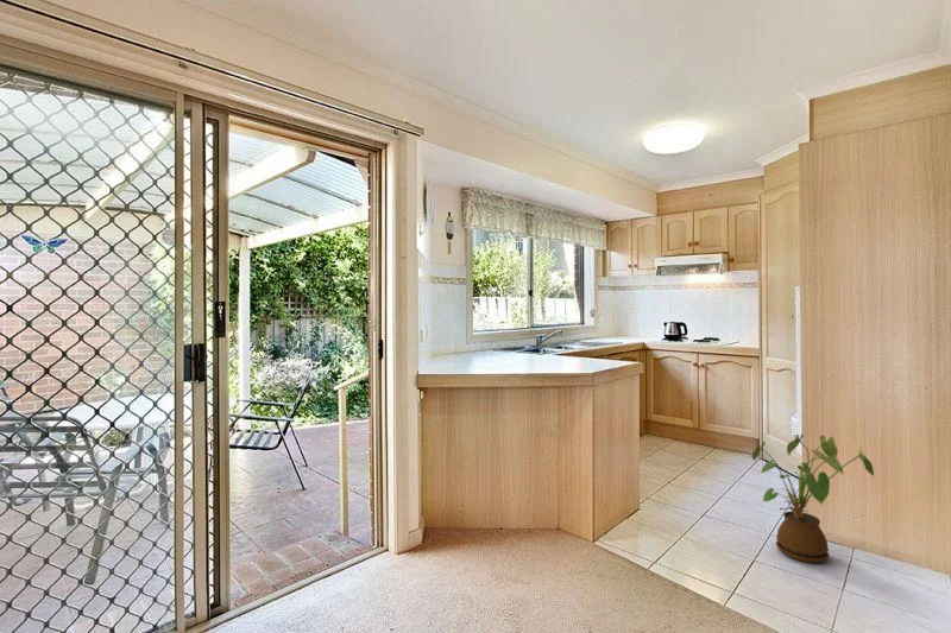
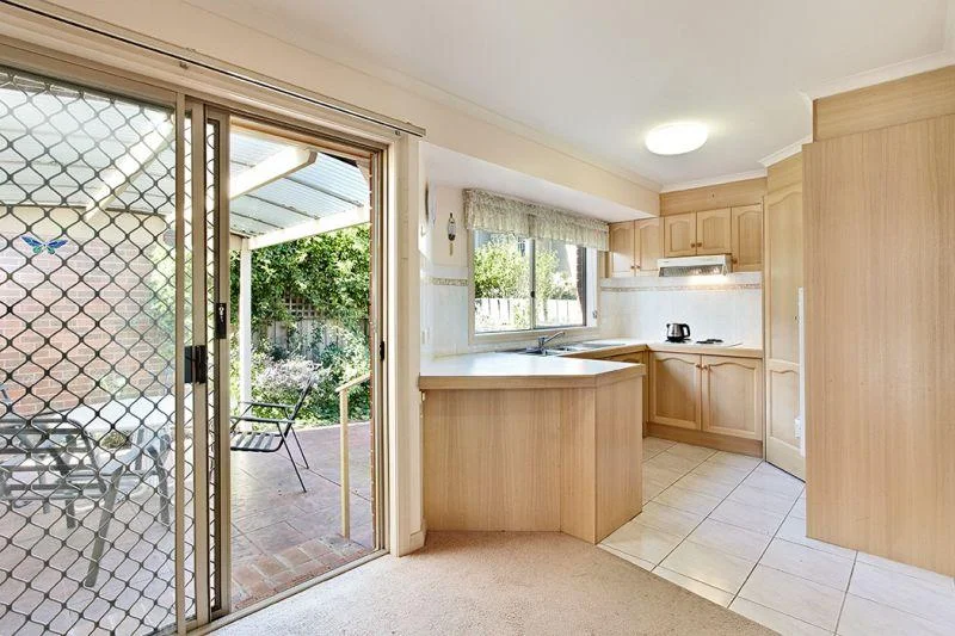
- house plant [751,433,875,564]
